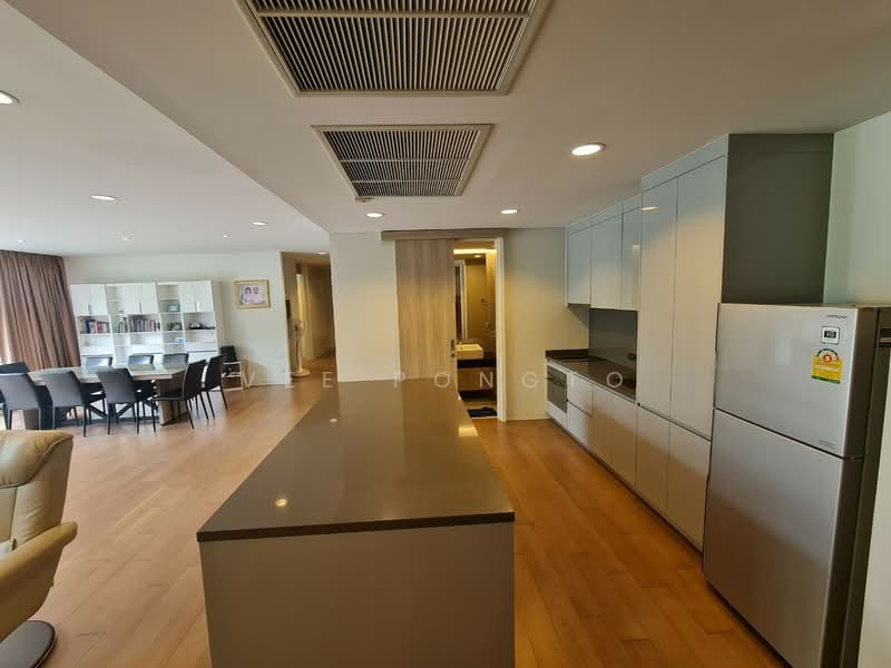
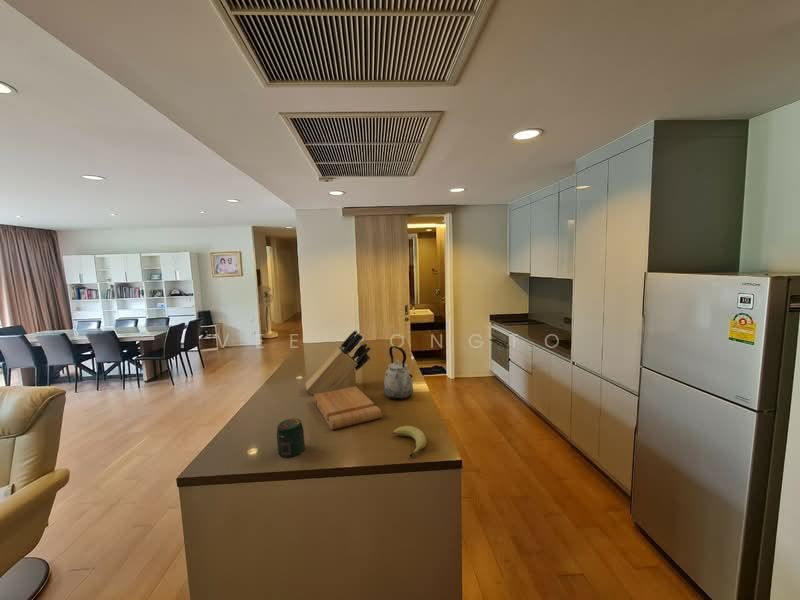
+ fruit [392,425,427,458]
+ jar [276,418,306,458]
+ knife block [305,329,372,395]
+ kettle [383,345,414,400]
+ cutting board [313,386,383,431]
